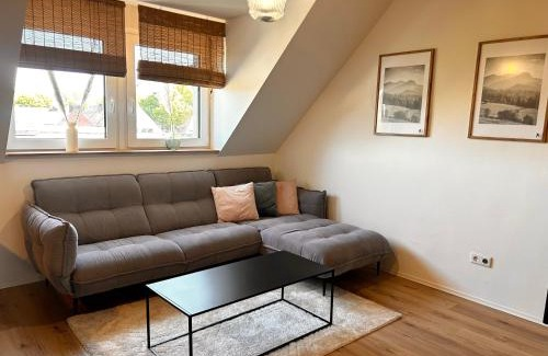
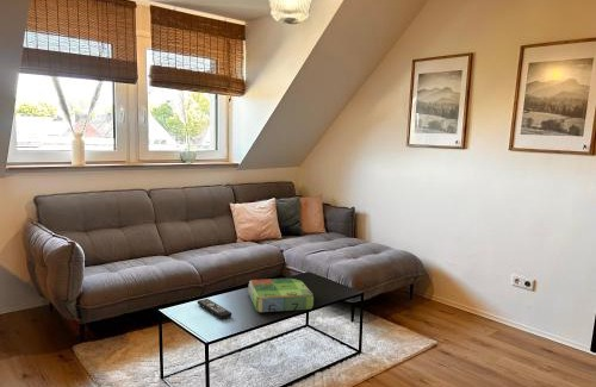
+ remote control [195,298,232,320]
+ board game [247,277,315,313]
